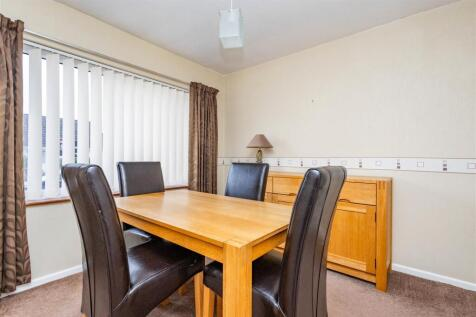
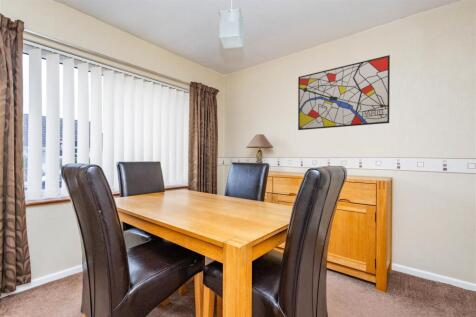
+ wall art [297,54,391,131]
